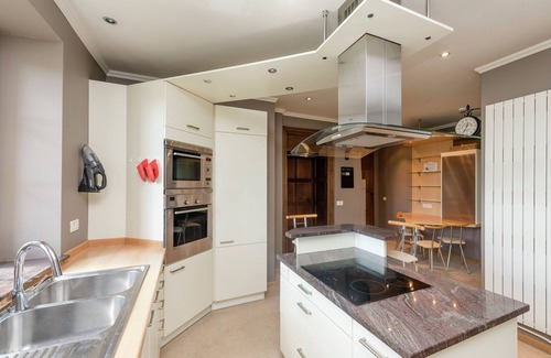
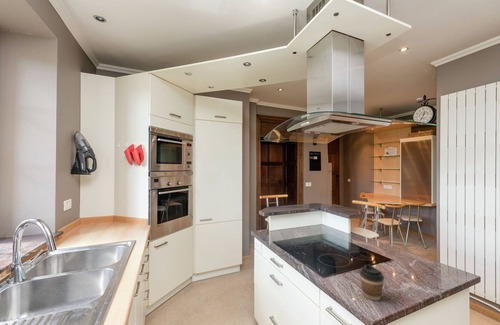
+ coffee cup [359,264,385,302]
